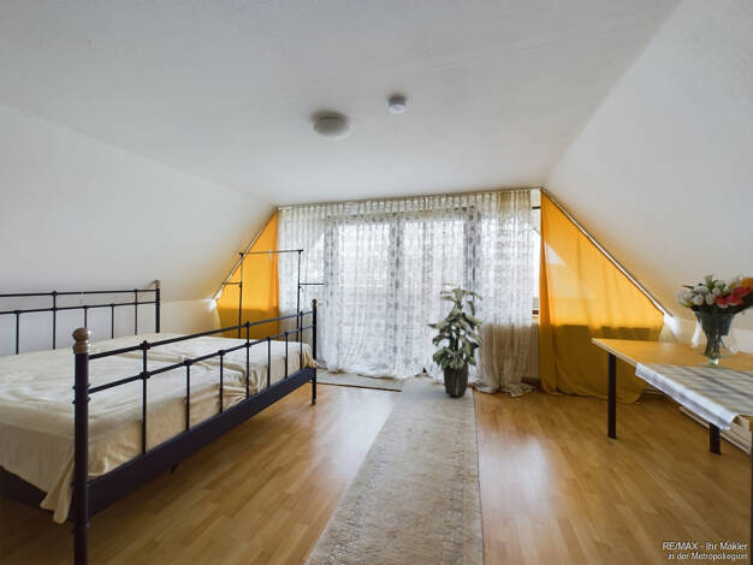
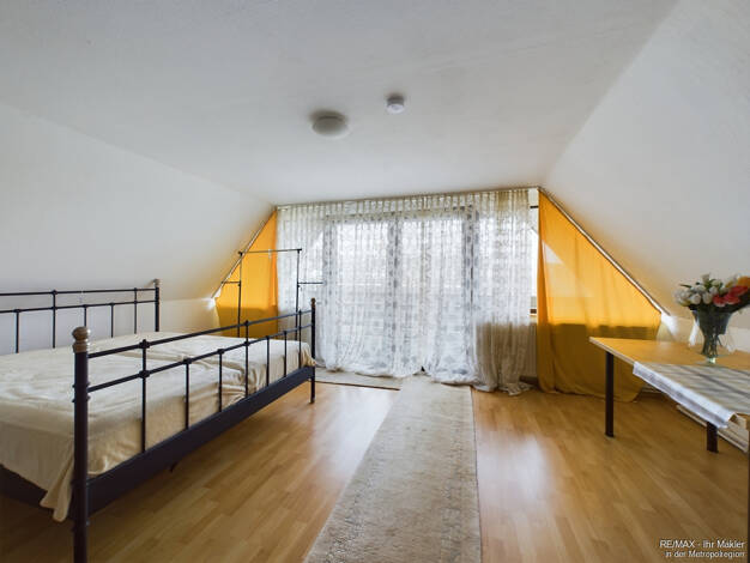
- indoor plant [426,281,484,398]
